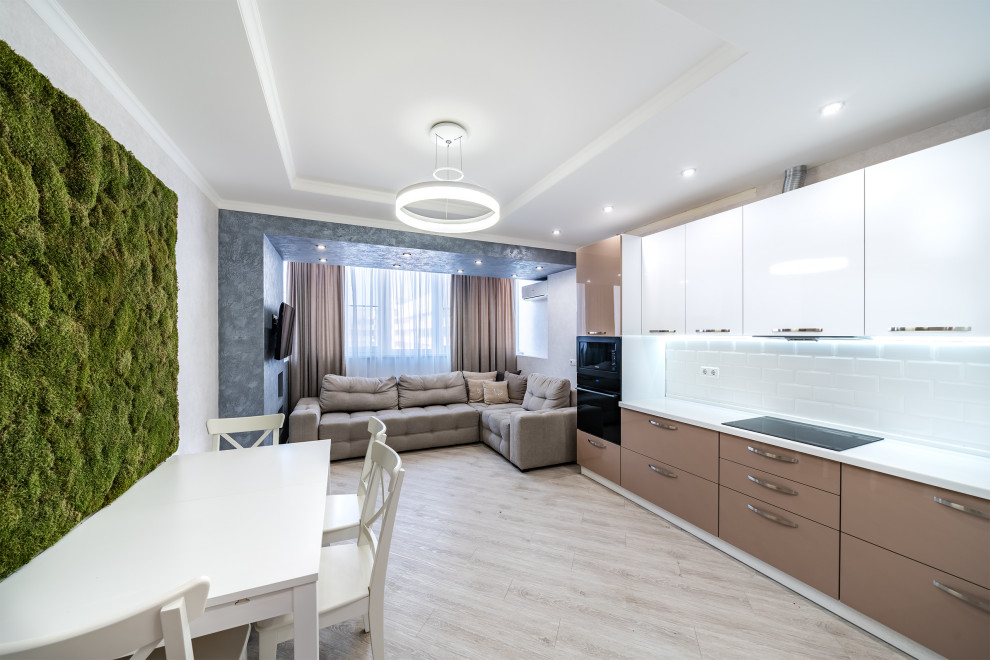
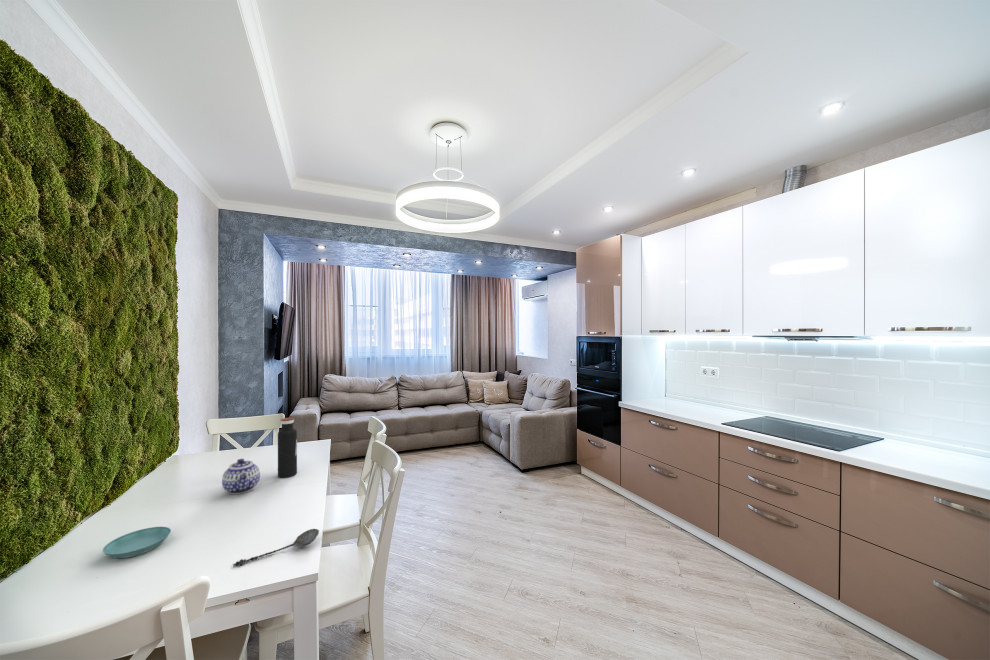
+ saucer [102,526,172,559]
+ water bottle [277,417,298,479]
+ teapot [221,458,261,495]
+ spoon [232,528,320,567]
